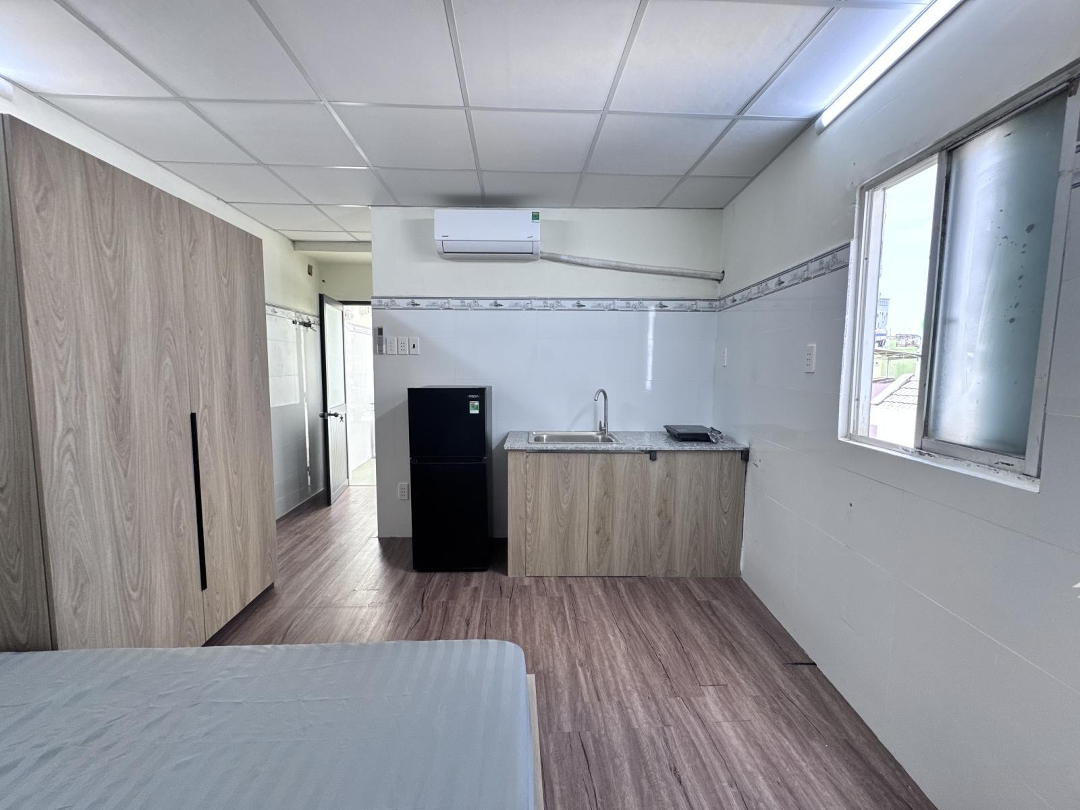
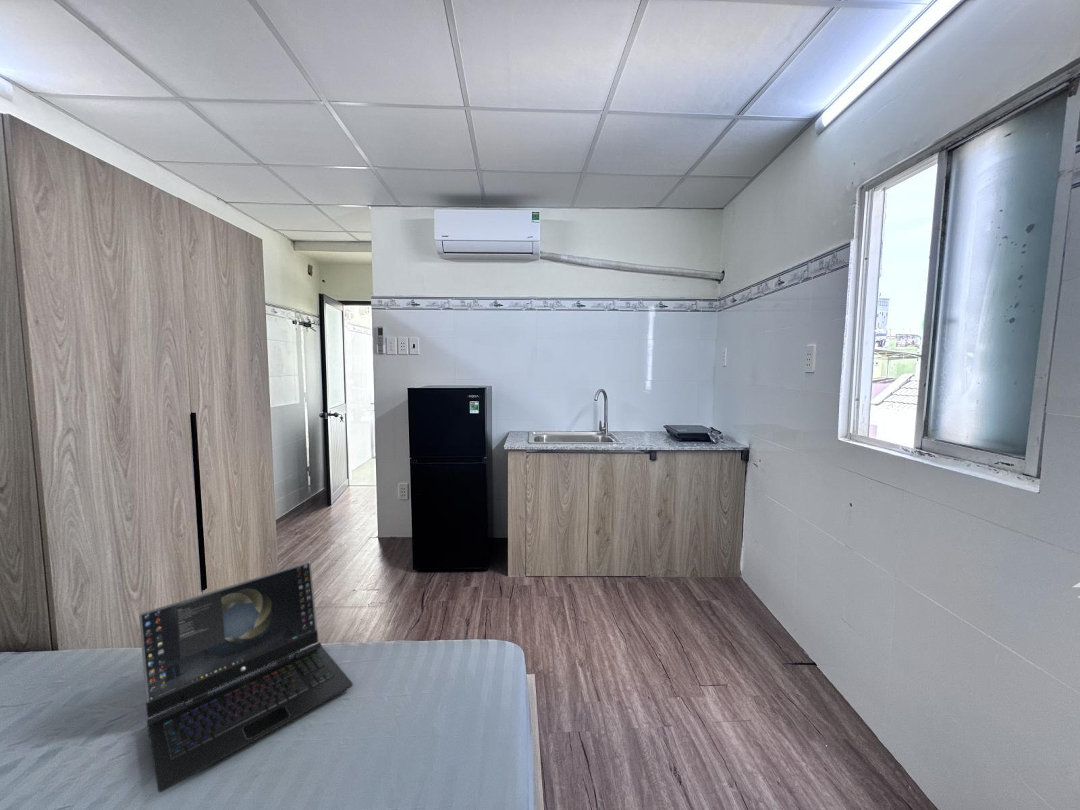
+ laptop [138,561,354,793]
